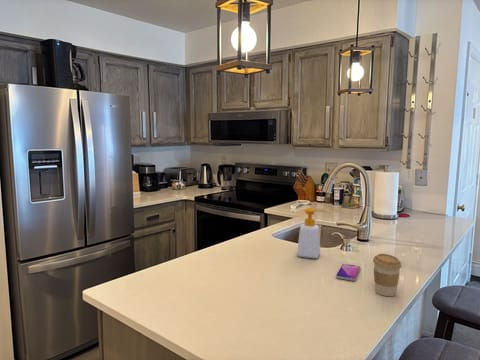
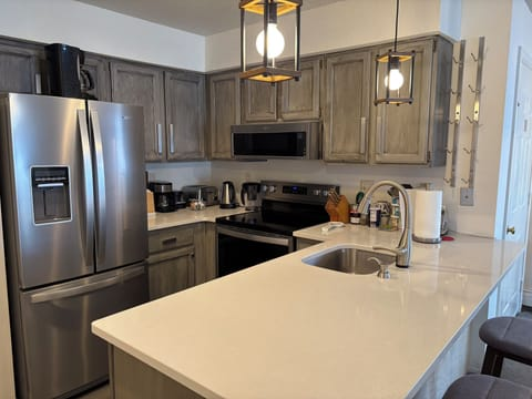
- smartphone [335,263,361,282]
- soap bottle [296,207,331,259]
- coffee cup [372,253,402,297]
